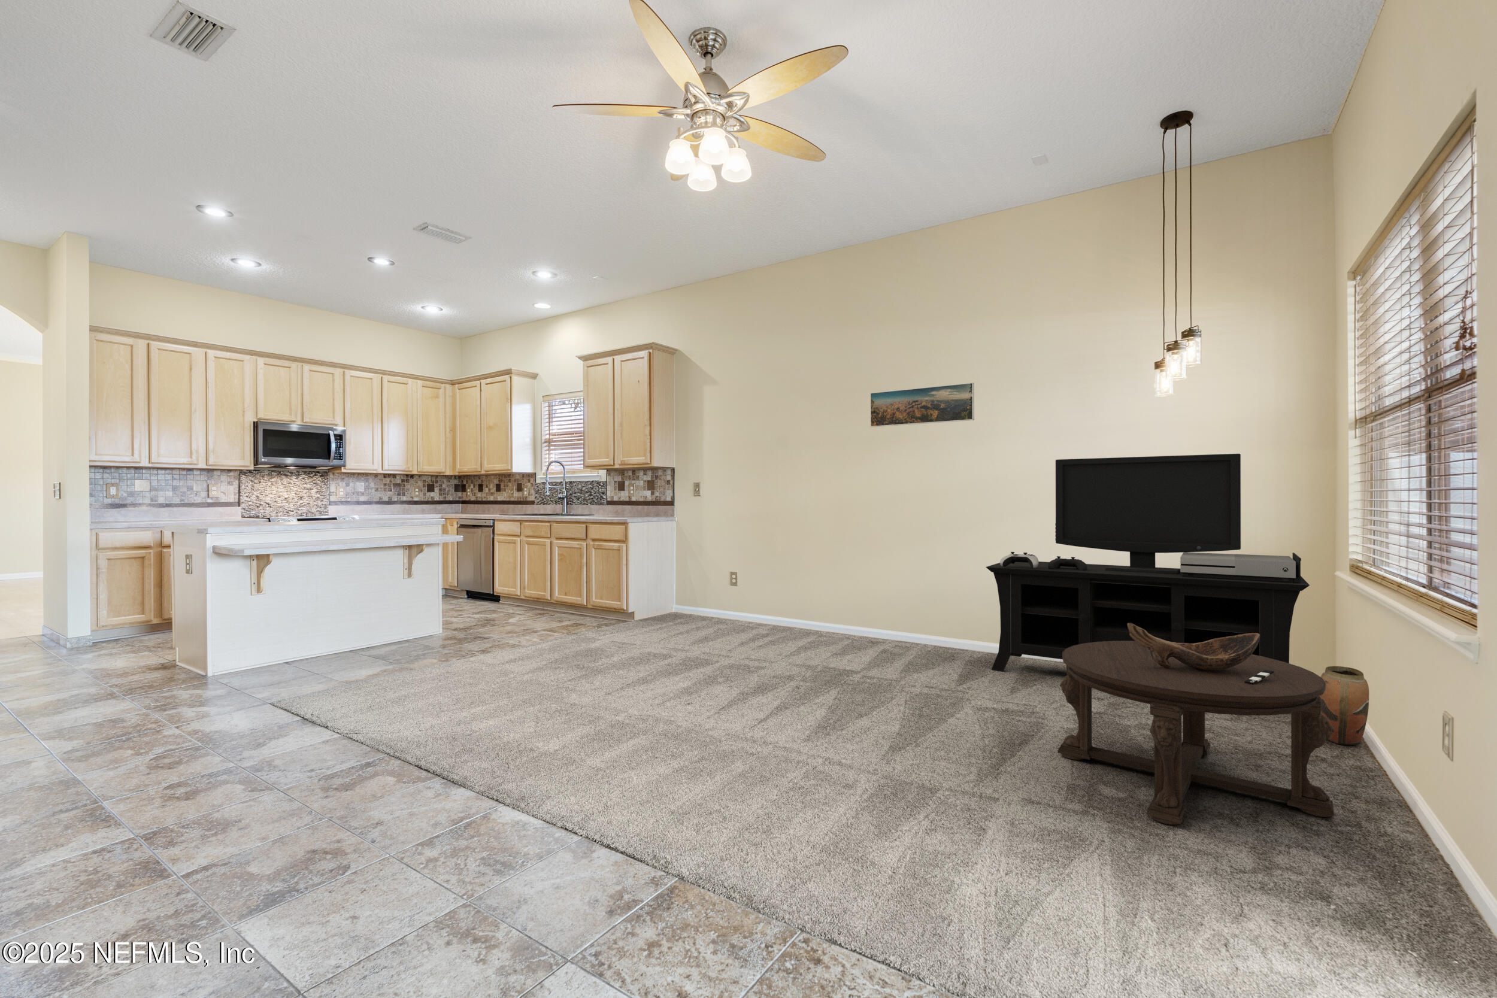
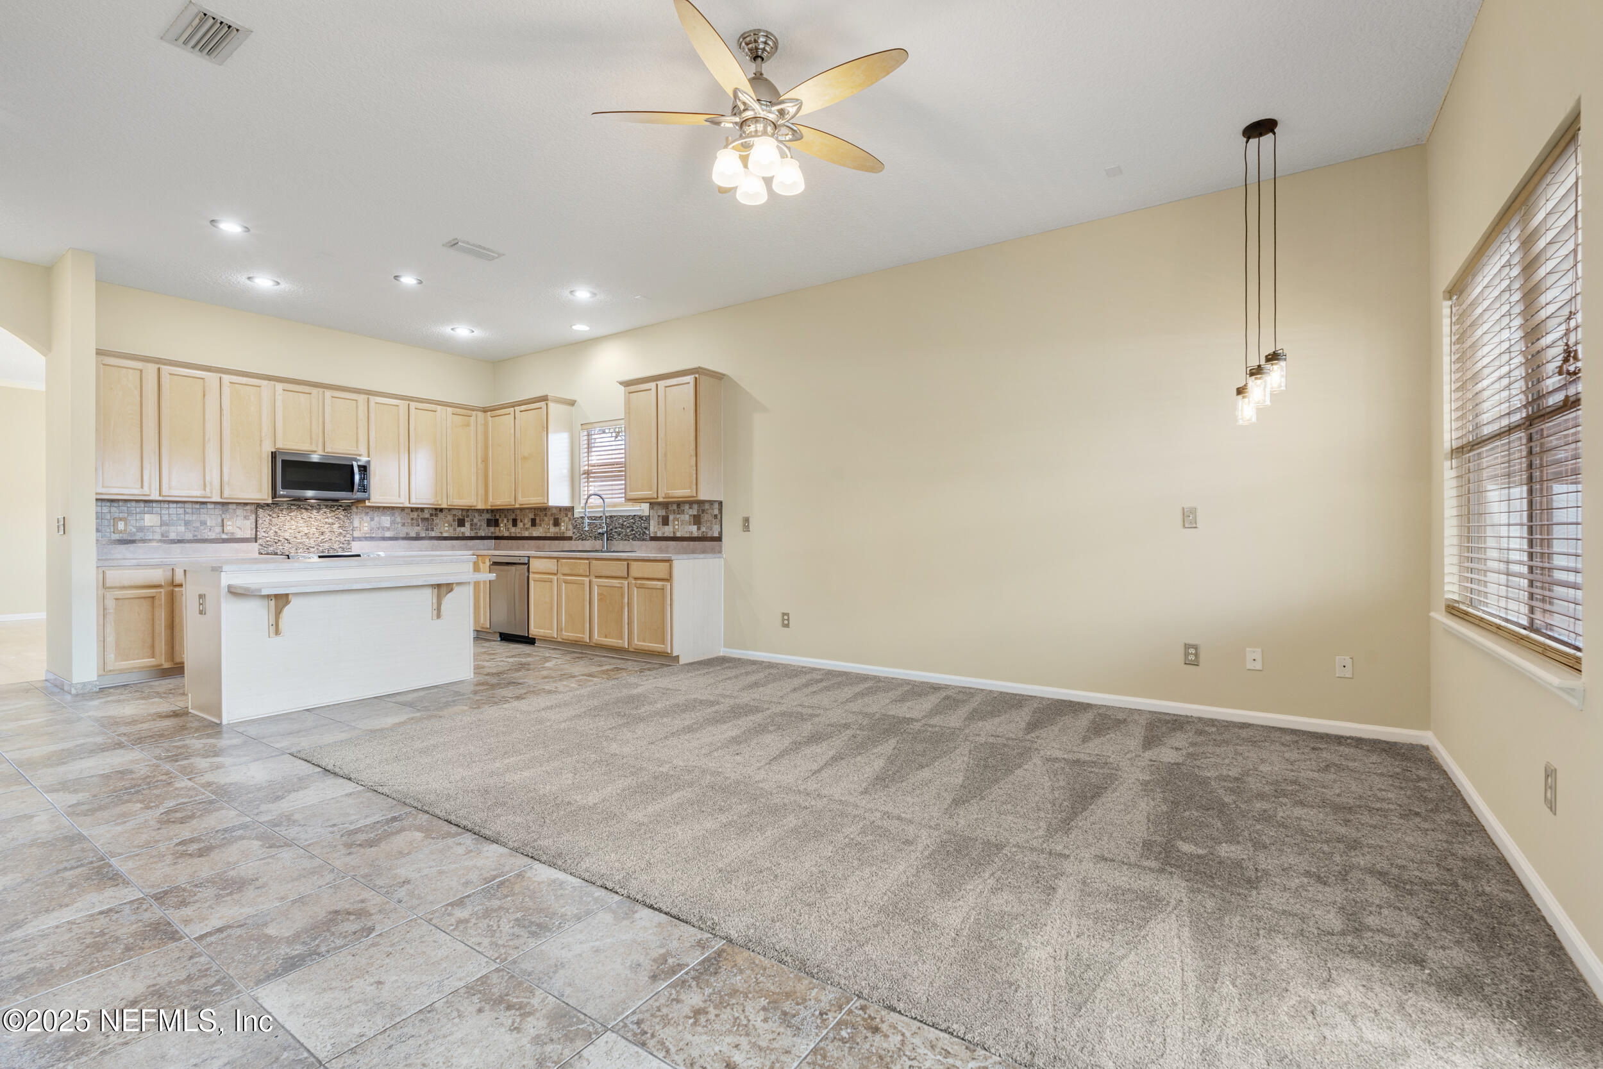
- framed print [870,382,975,428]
- vase [1319,666,1369,746]
- decorative bowl [1127,623,1273,684]
- coffee table [1057,640,1334,825]
- media console [985,453,1310,672]
